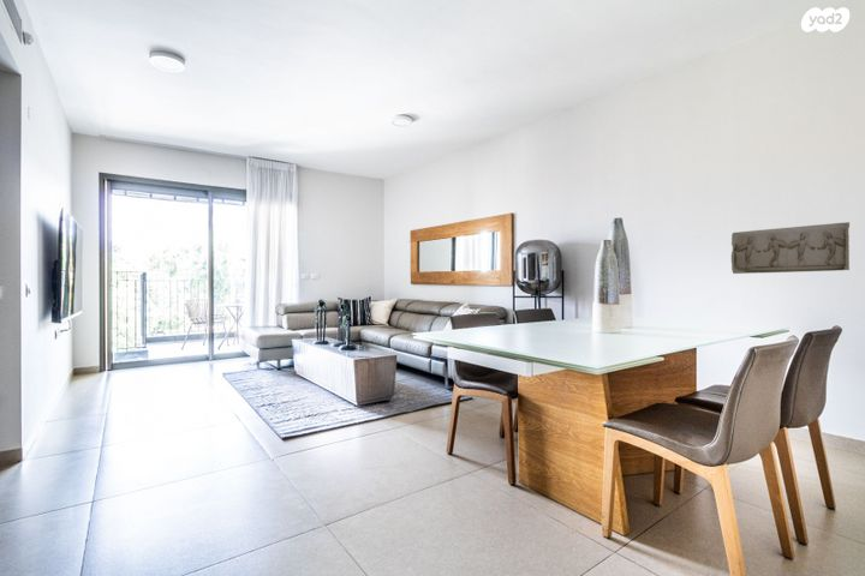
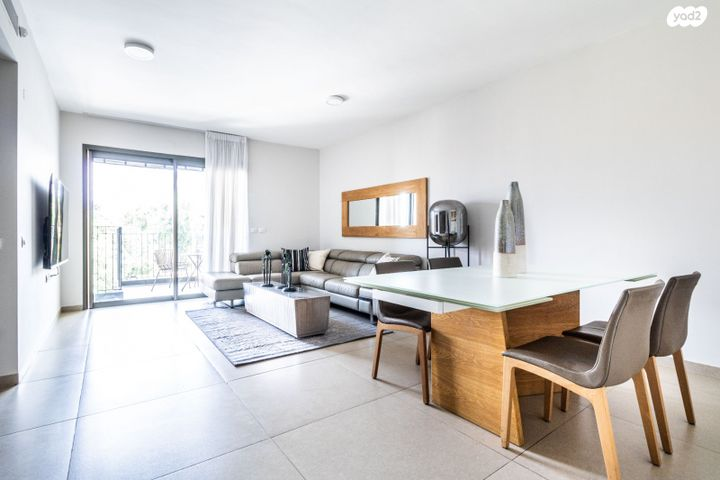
- relief sculpture [730,221,851,275]
